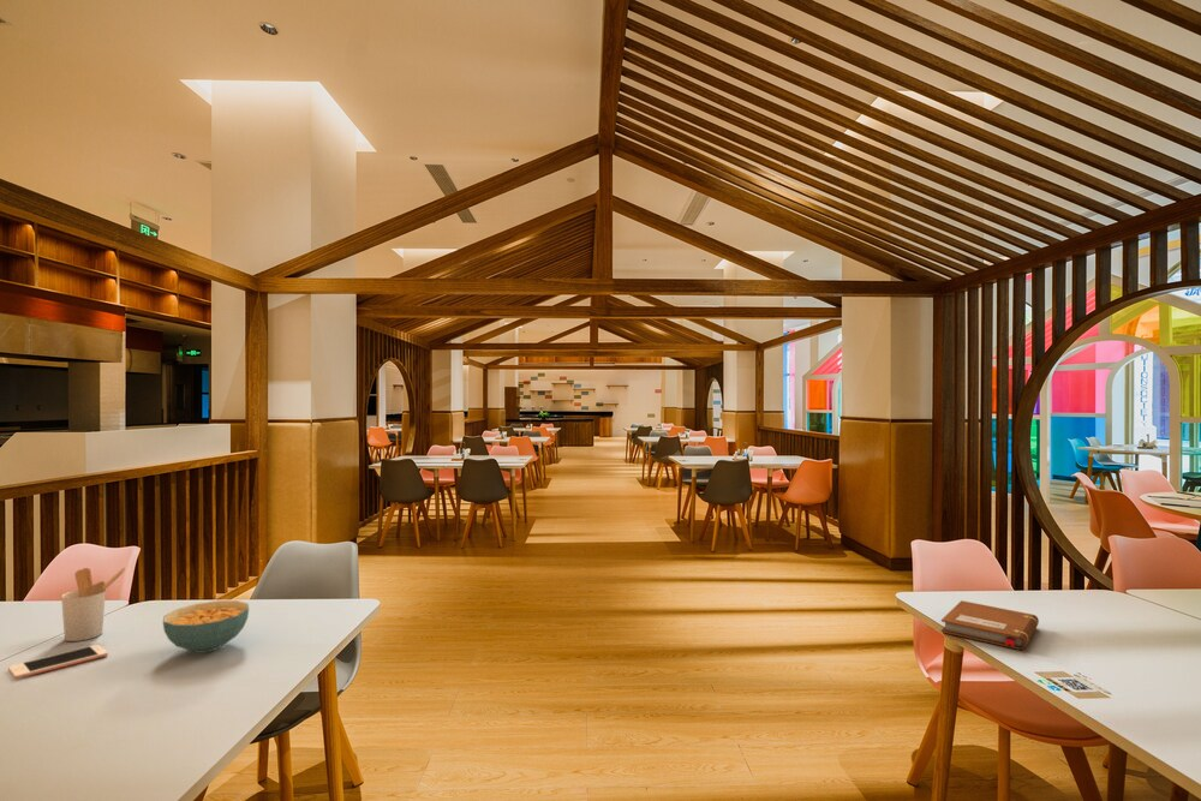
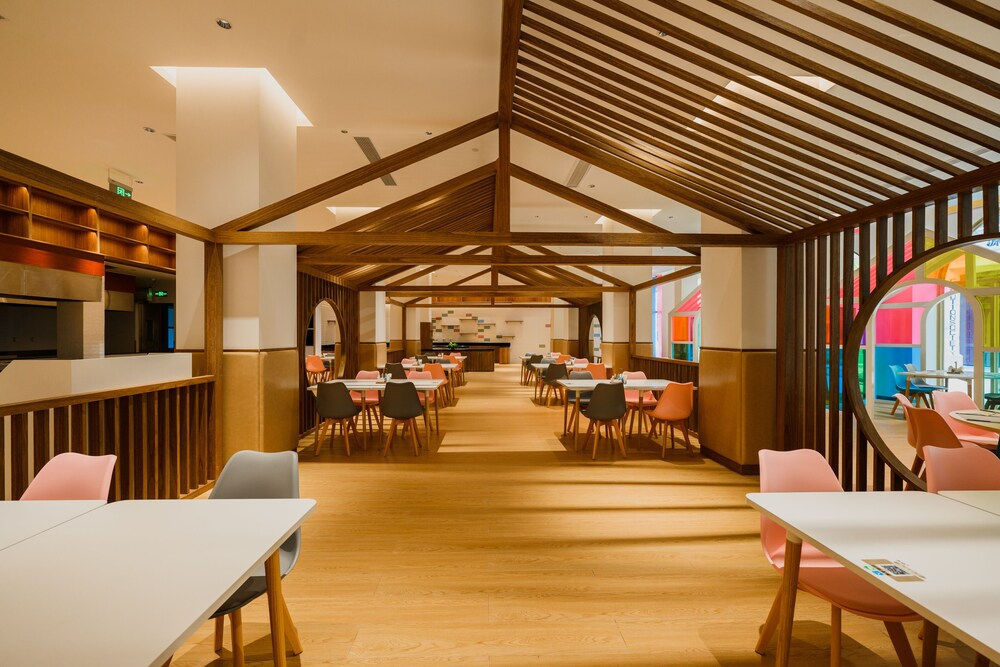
- cell phone [7,644,109,680]
- notebook [940,599,1040,651]
- utensil holder [60,567,126,642]
- cereal bowl [162,599,250,654]
